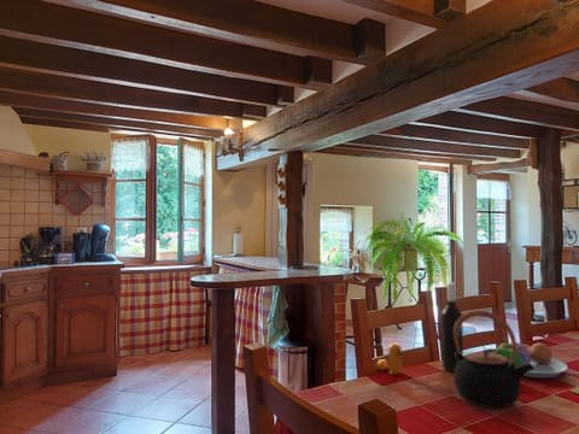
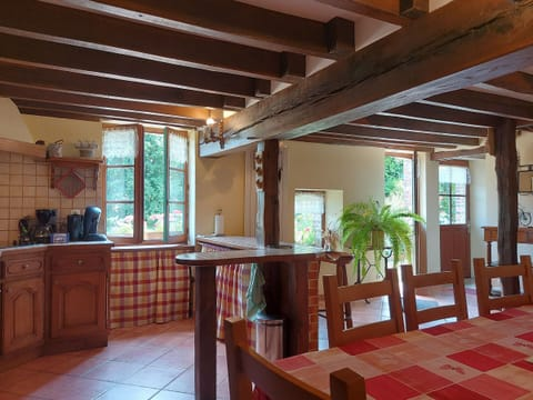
- pepper shaker [375,342,403,375]
- wine bottle [440,281,464,373]
- fruit bowl [487,336,568,379]
- teapot [454,309,534,409]
